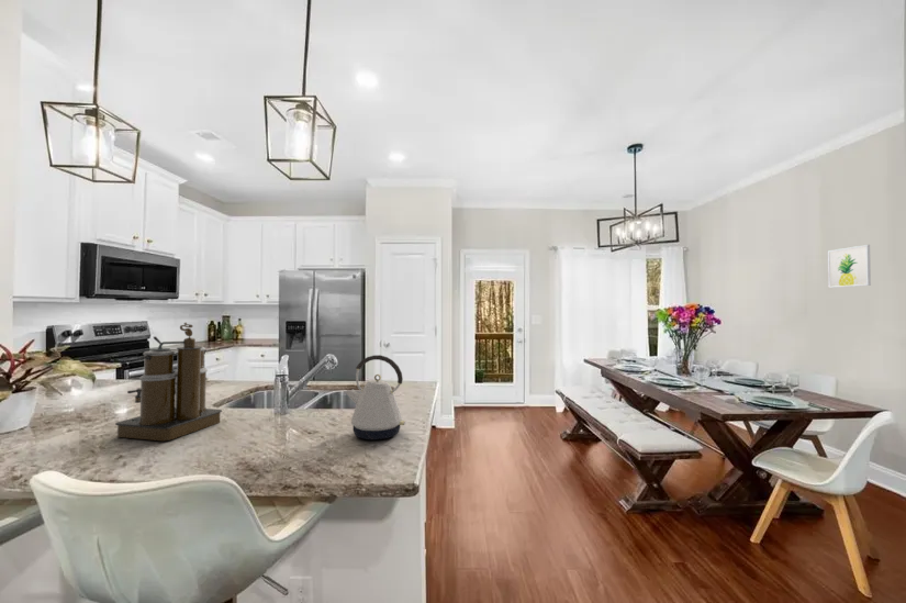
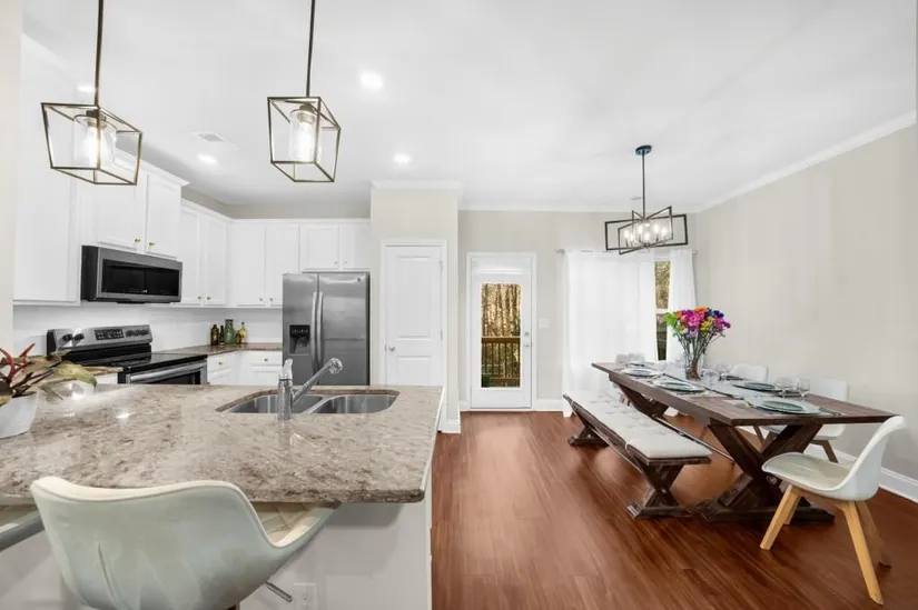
- wall art [827,244,872,289]
- coffee maker [114,322,223,442]
- kettle [345,354,407,440]
